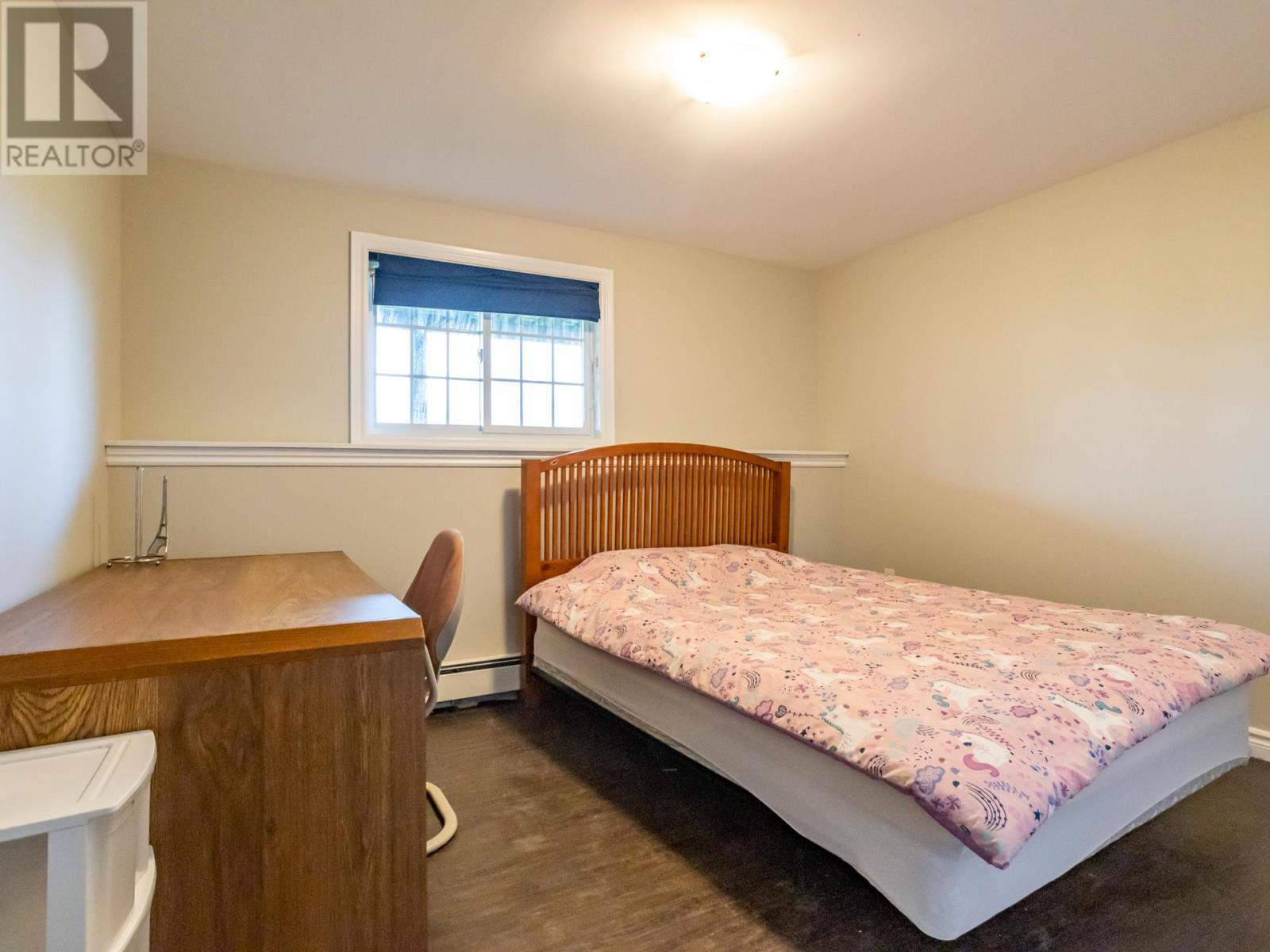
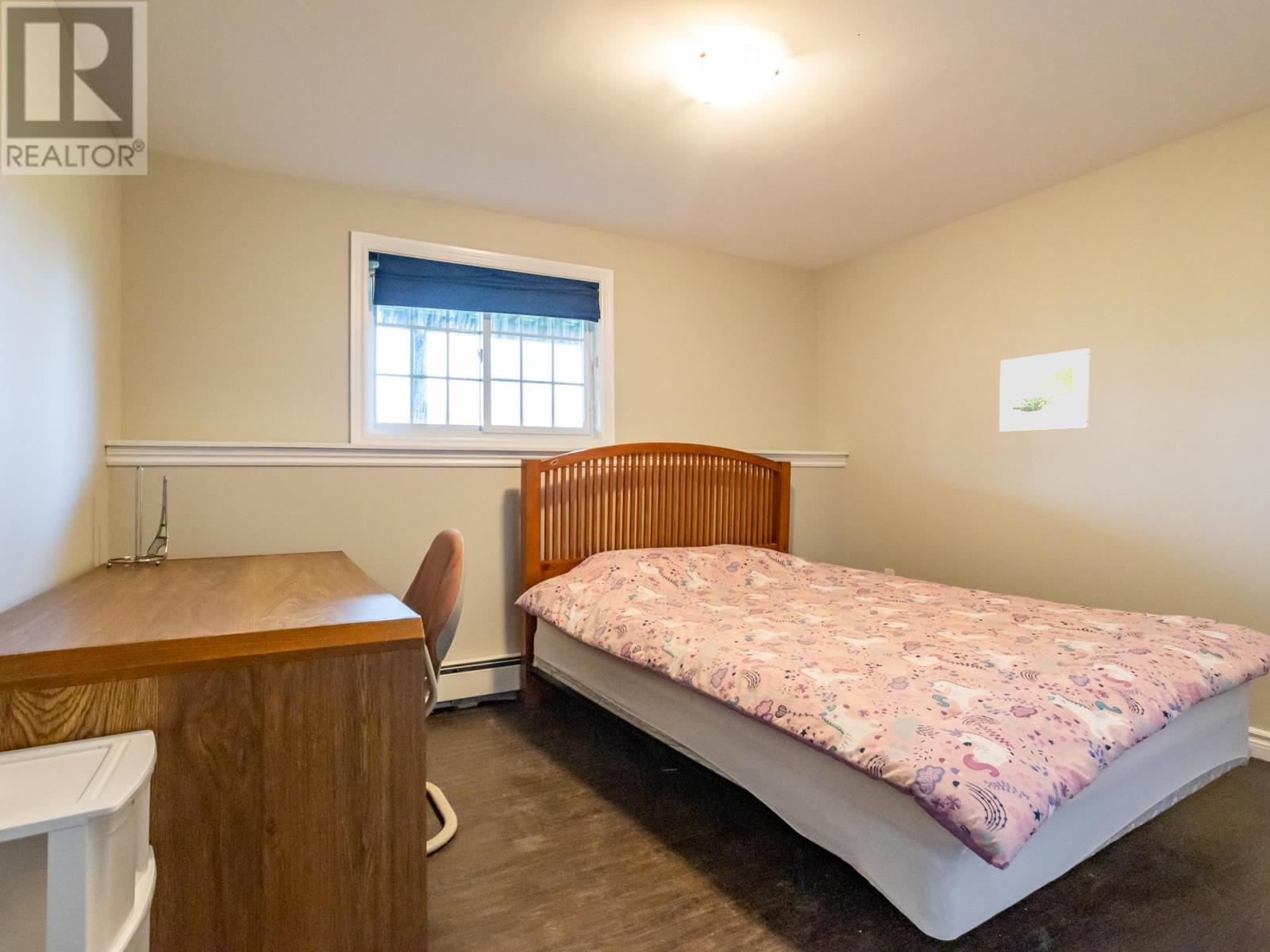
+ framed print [999,347,1091,432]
